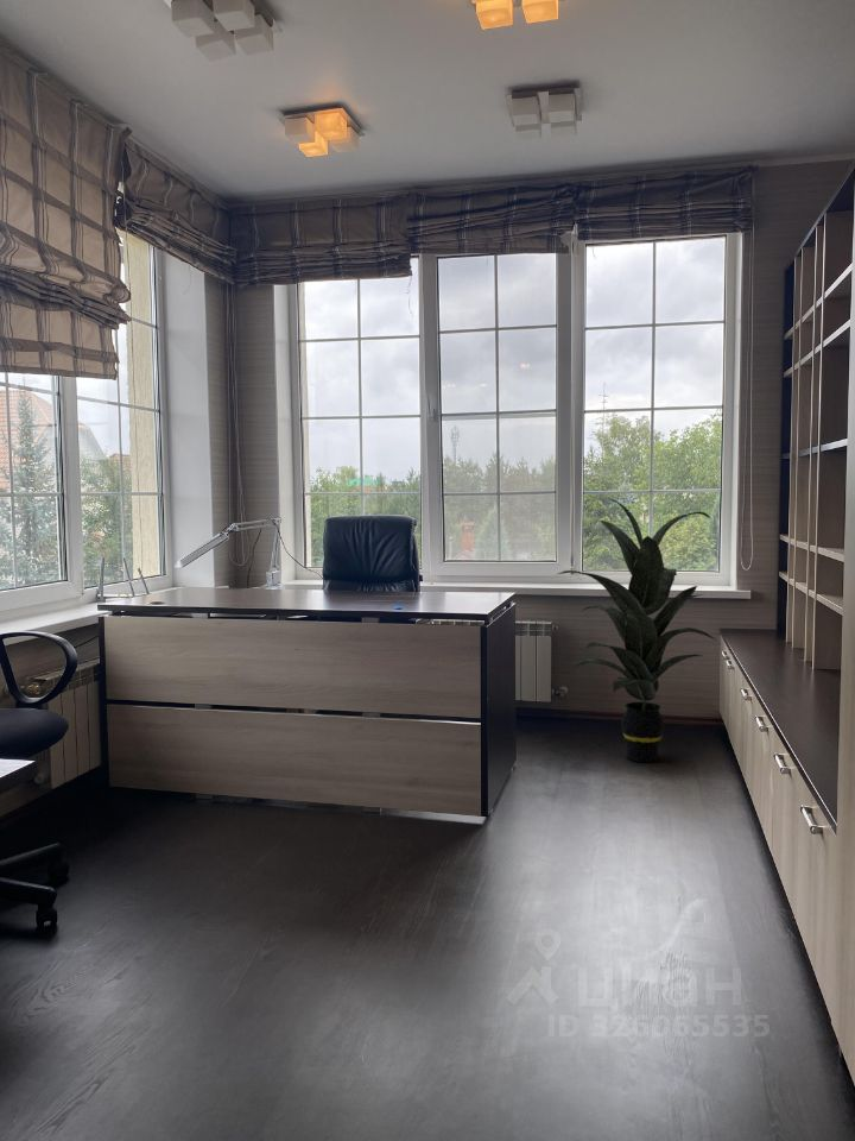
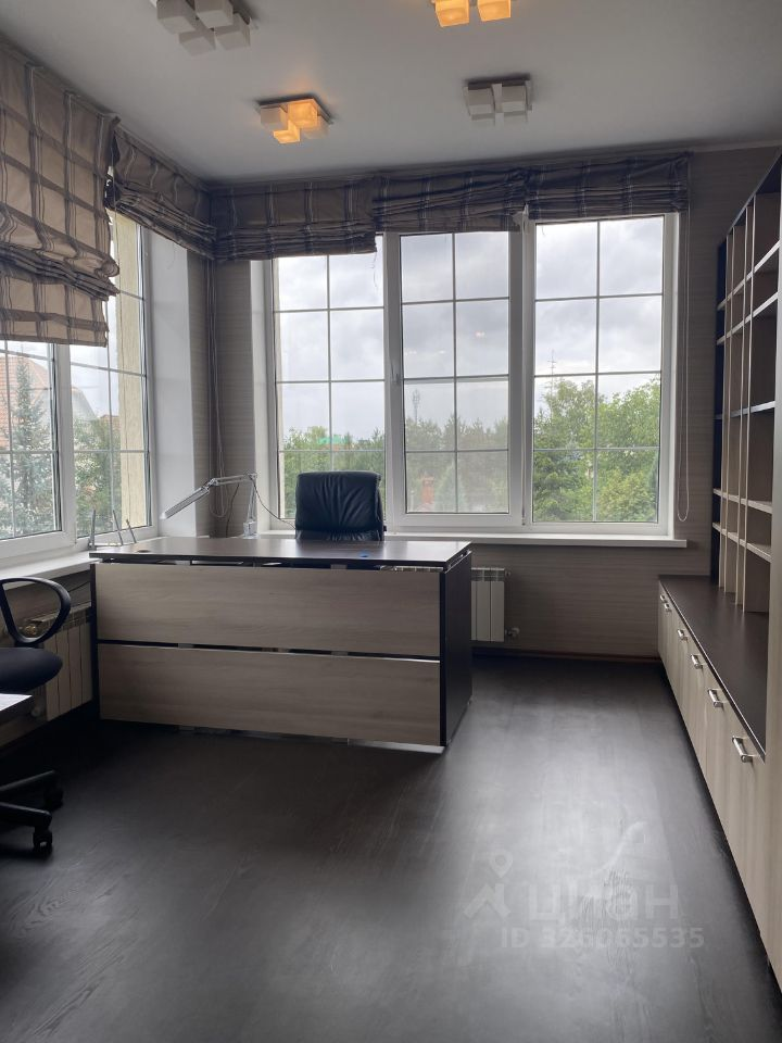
- indoor plant [557,497,718,763]
